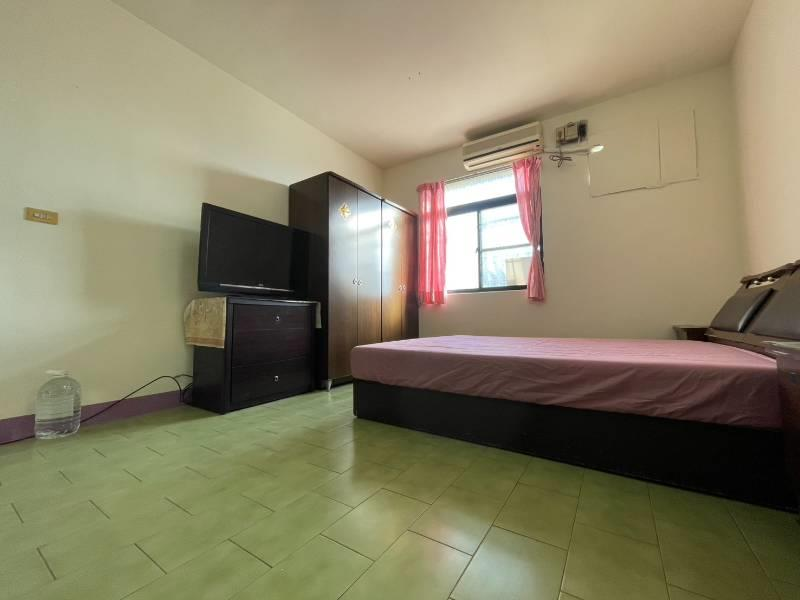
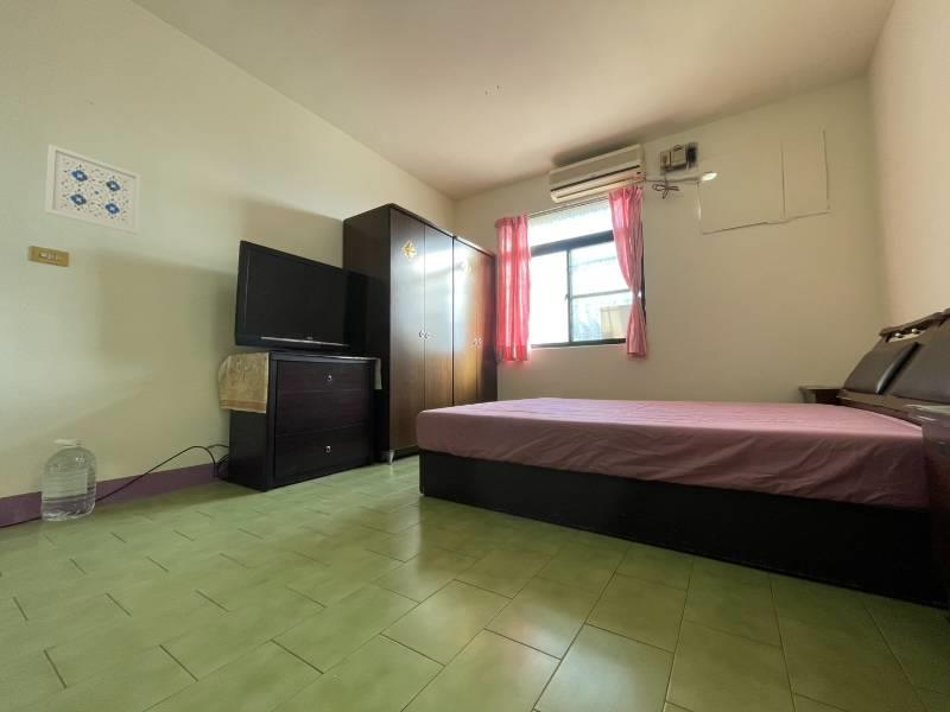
+ wall art [44,142,141,236]
